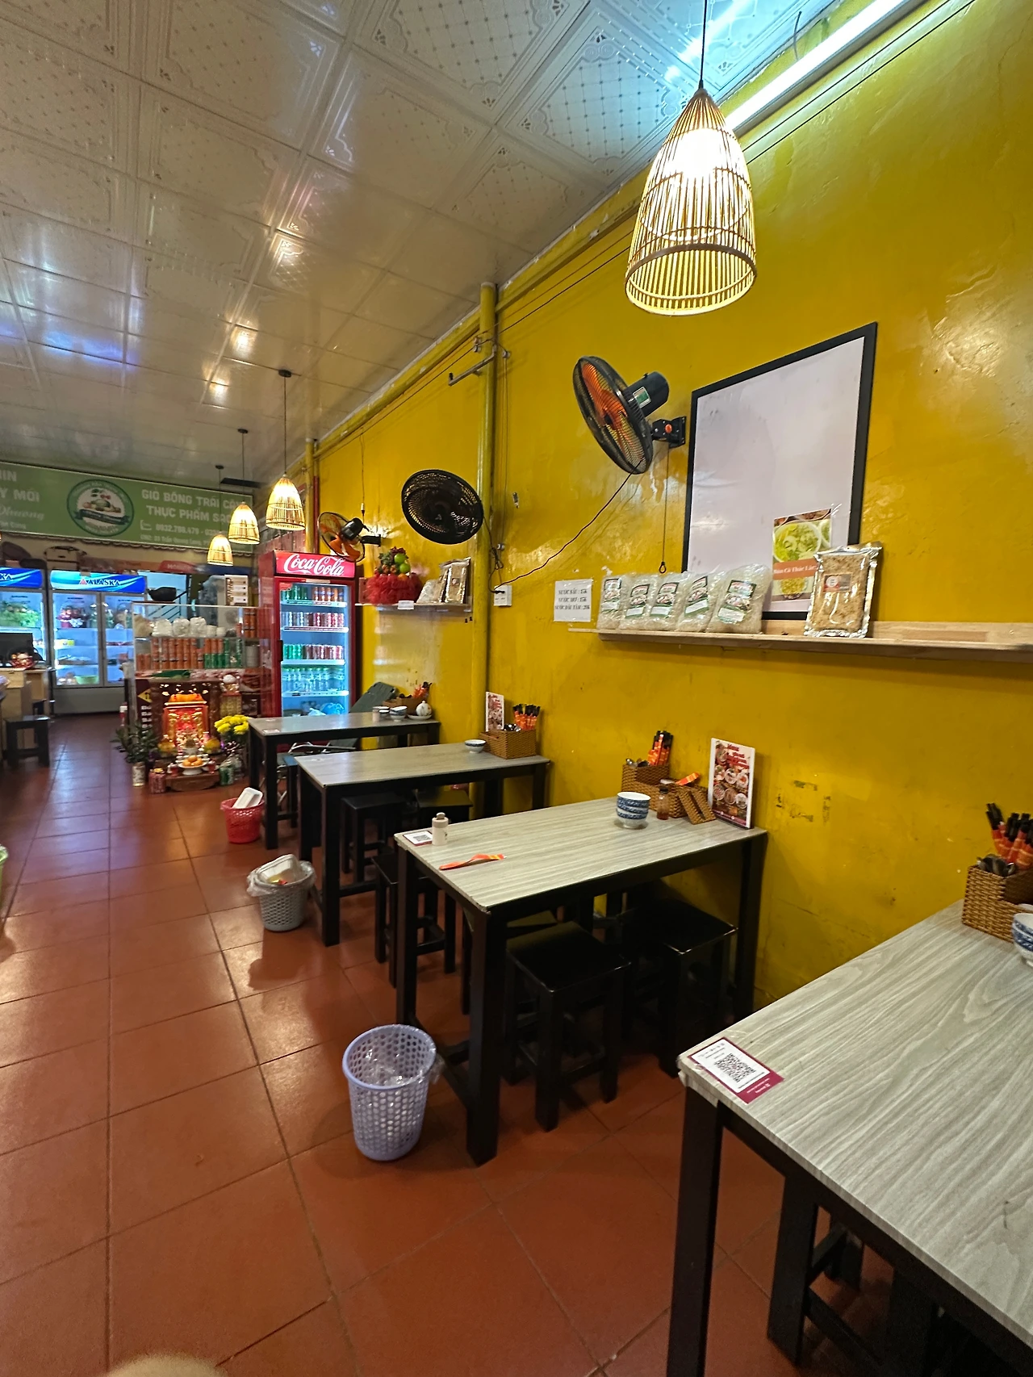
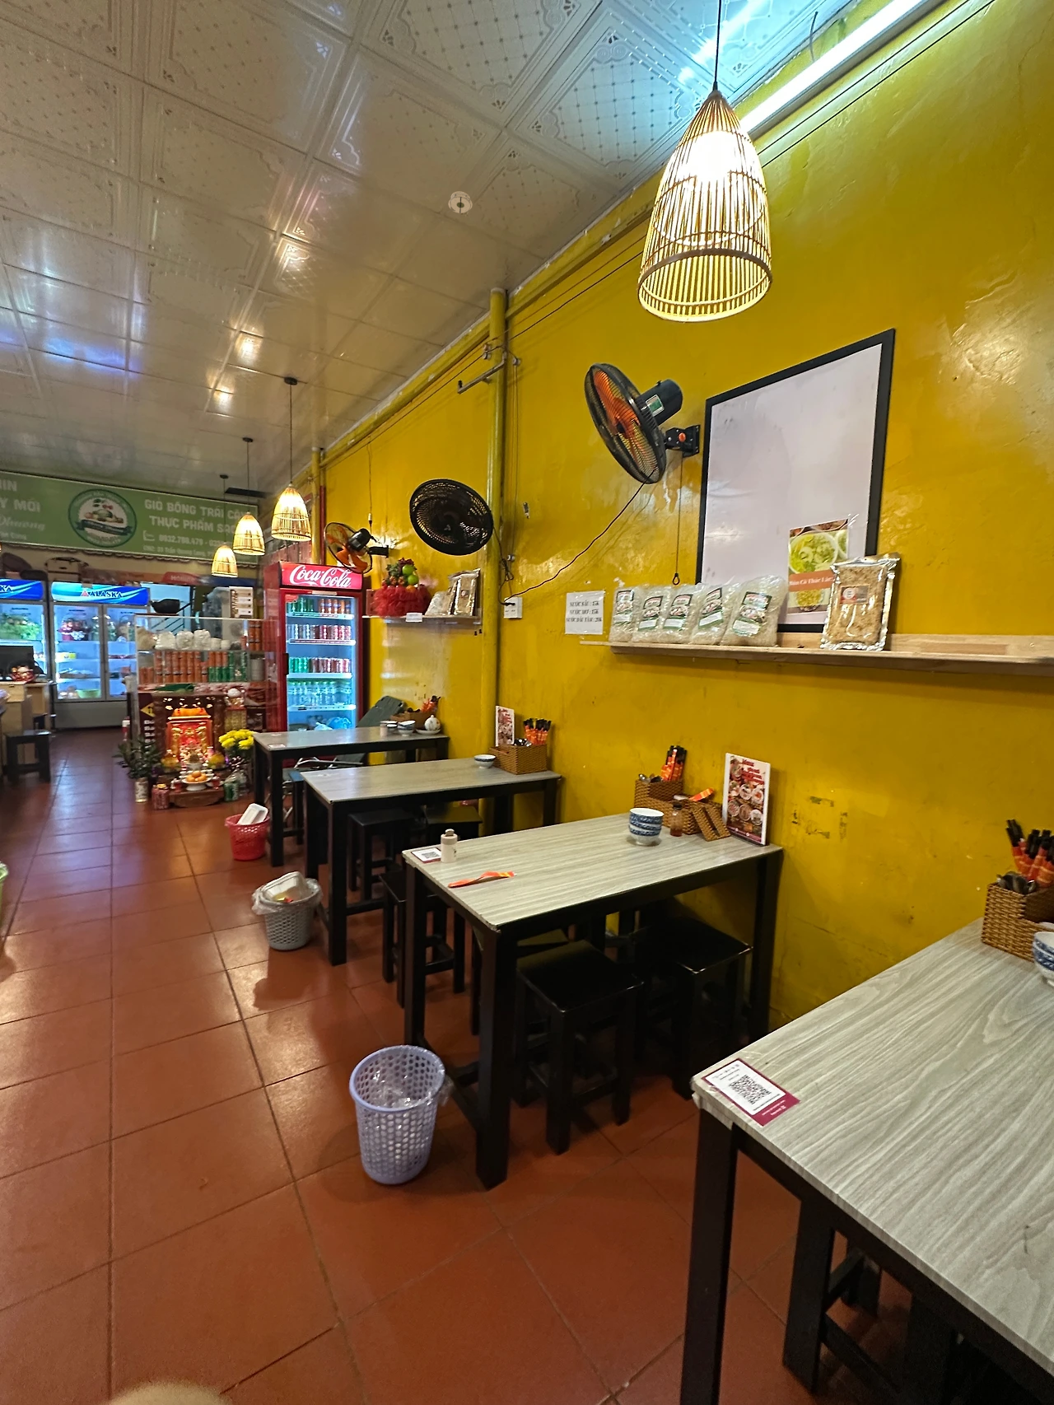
+ smoke detector [447,190,474,214]
